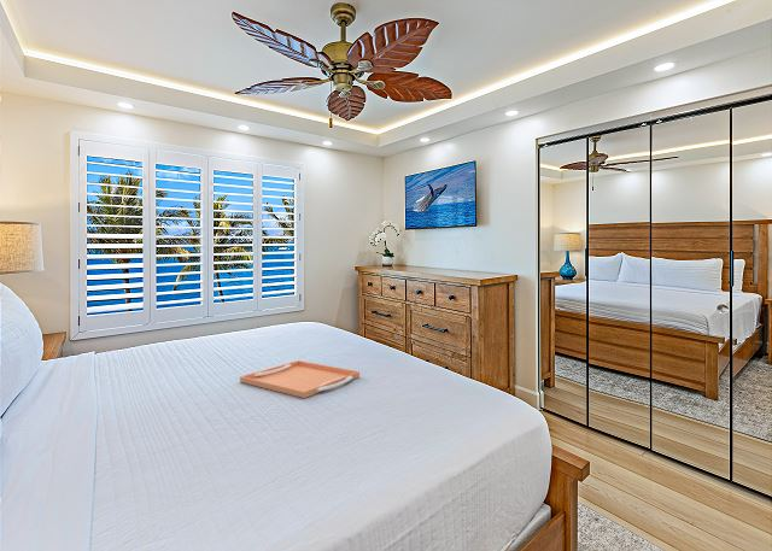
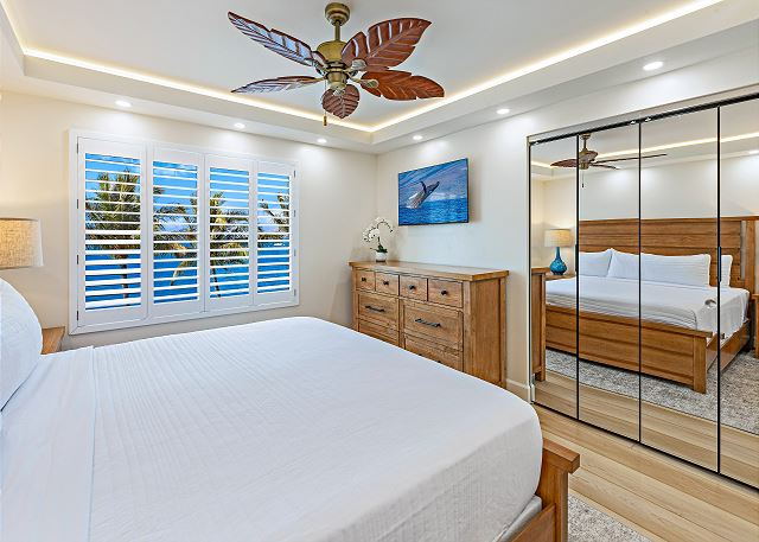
- serving tray [239,359,361,399]
